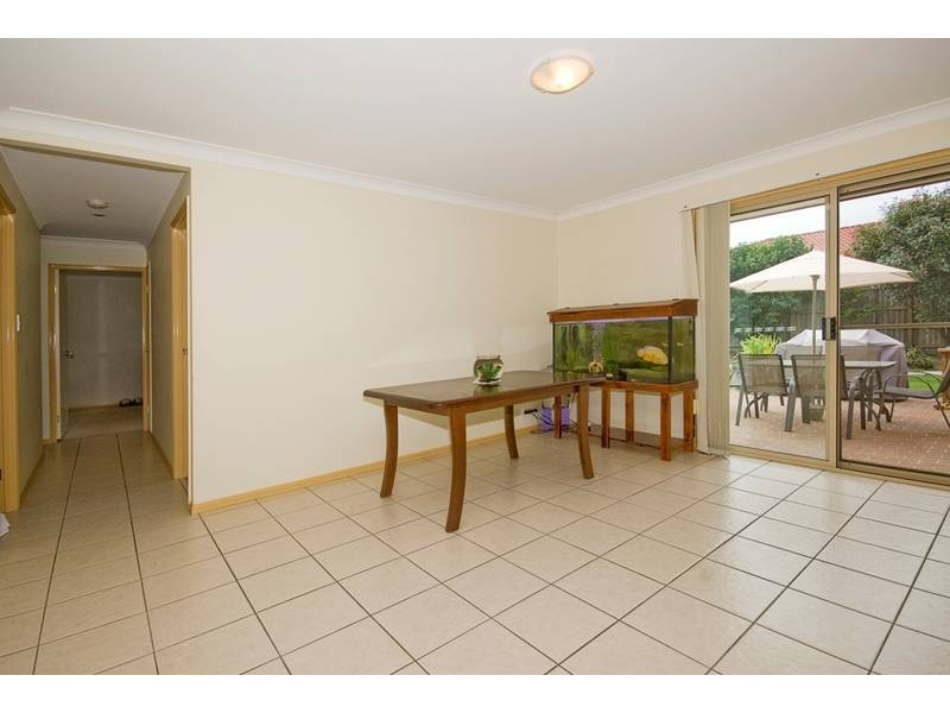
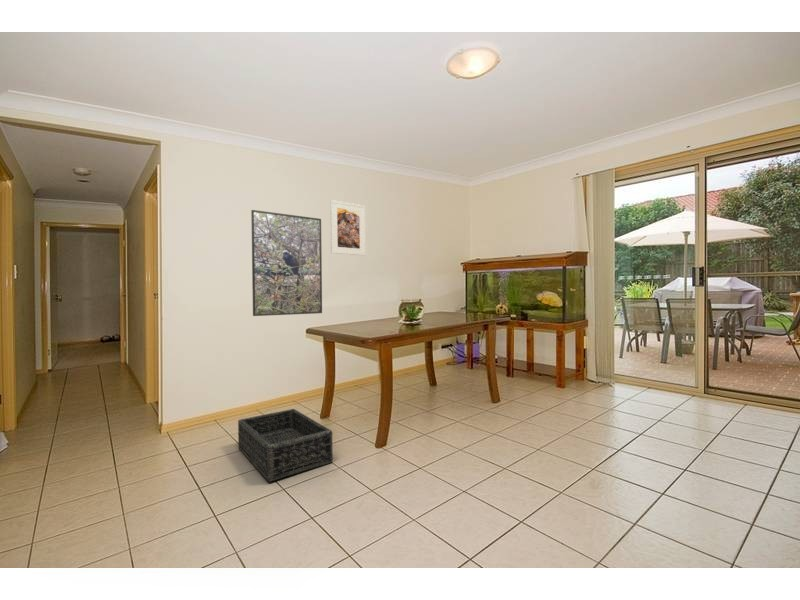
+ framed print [329,199,366,257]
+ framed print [250,209,323,317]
+ basket [237,408,334,483]
